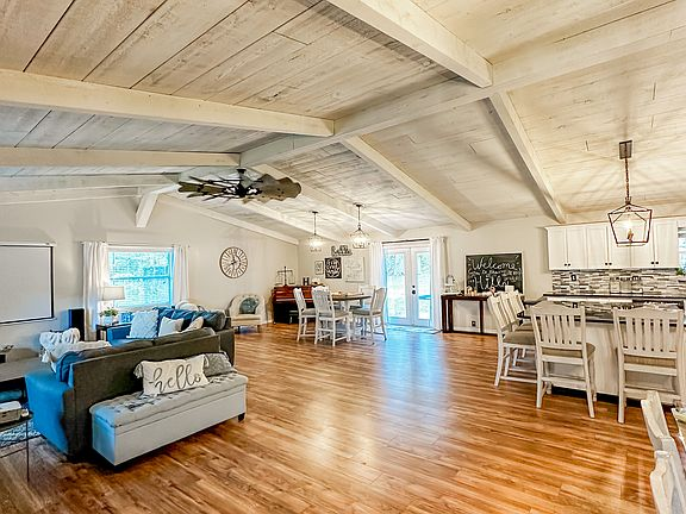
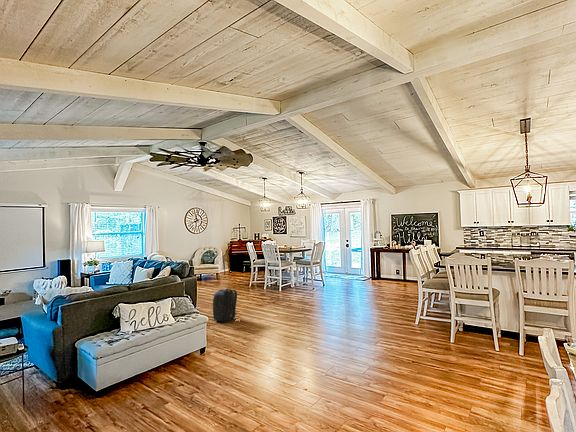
+ backpack [212,287,238,324]
